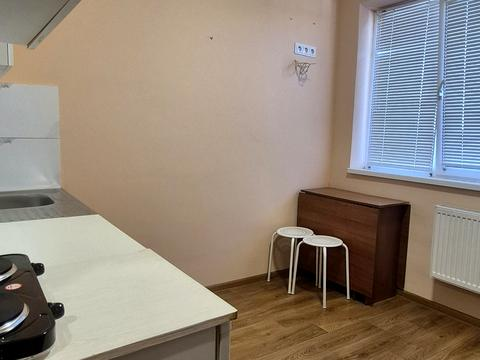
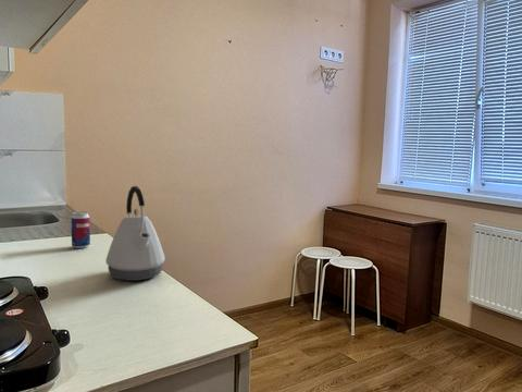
+ kettle [104,185,166,282]
+ beverage can [70,211,91,249]
